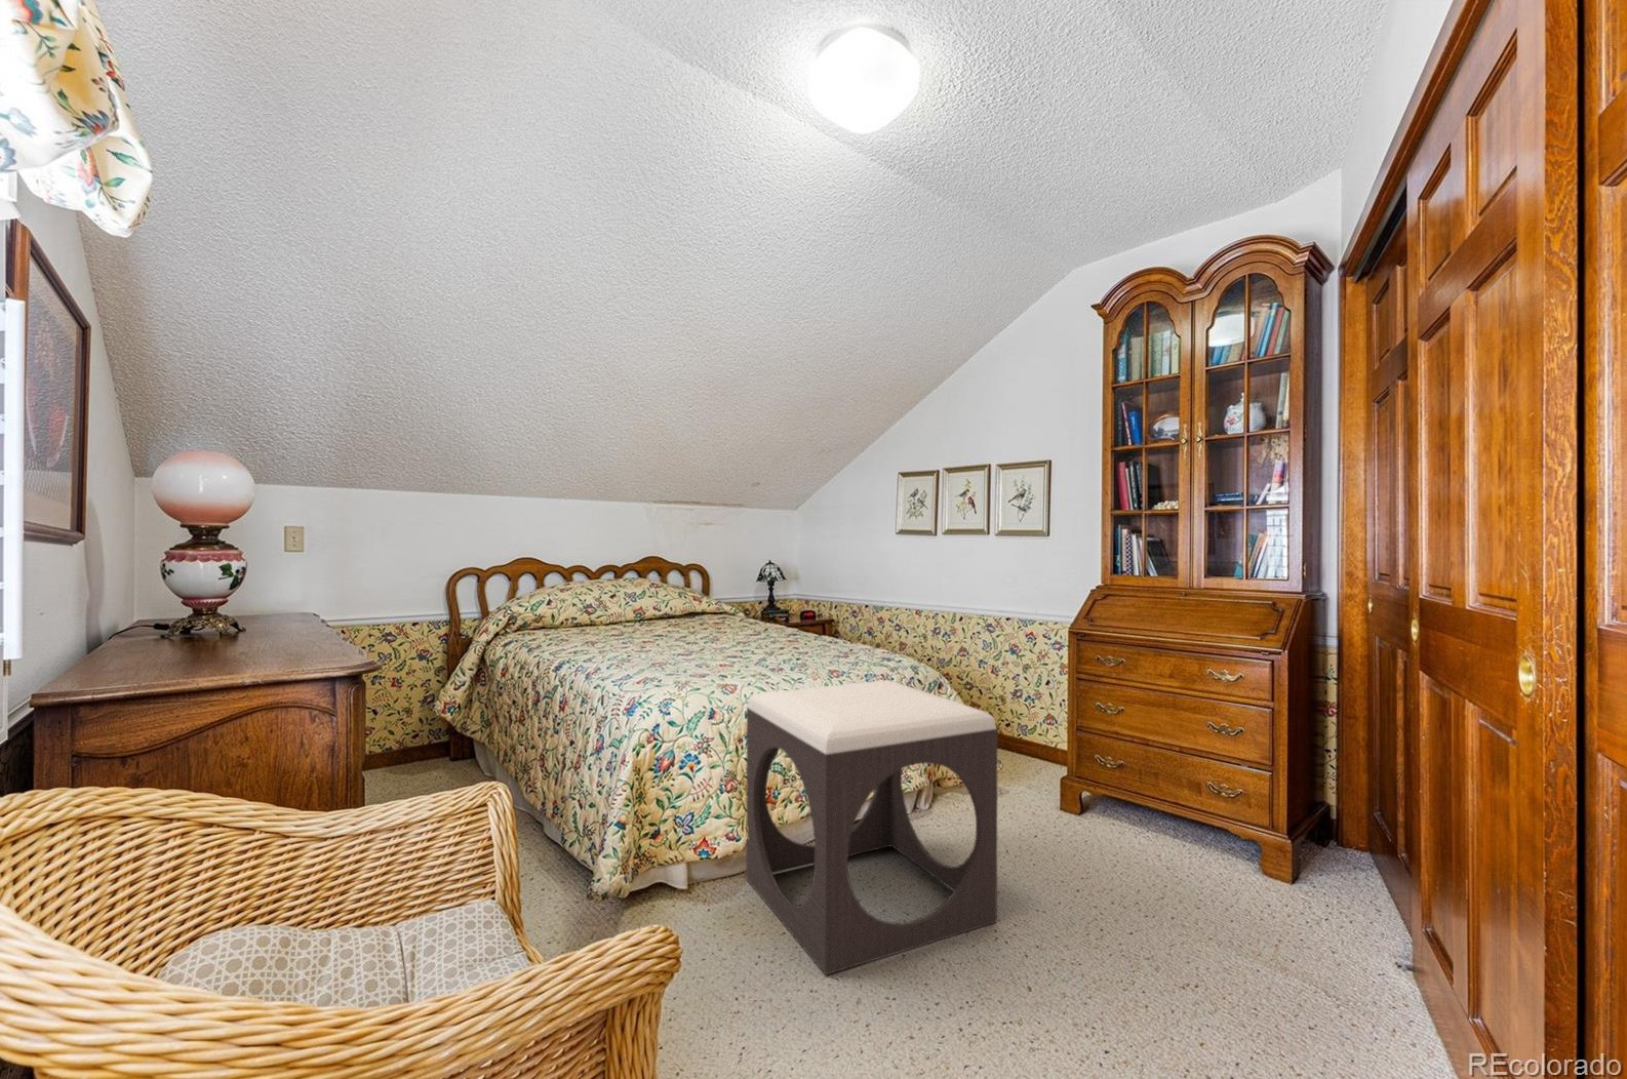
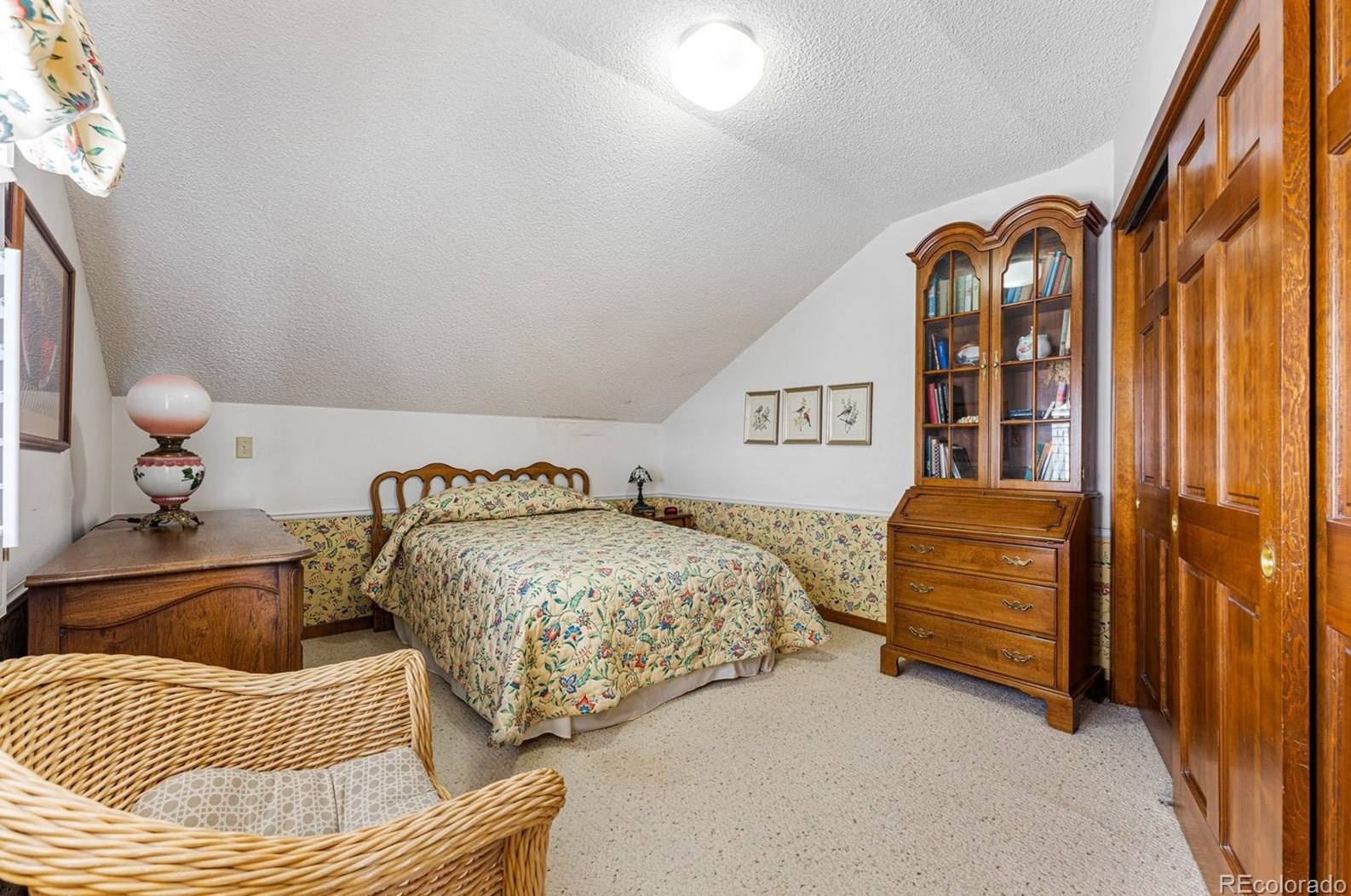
- footstool [744,679,998,977]
